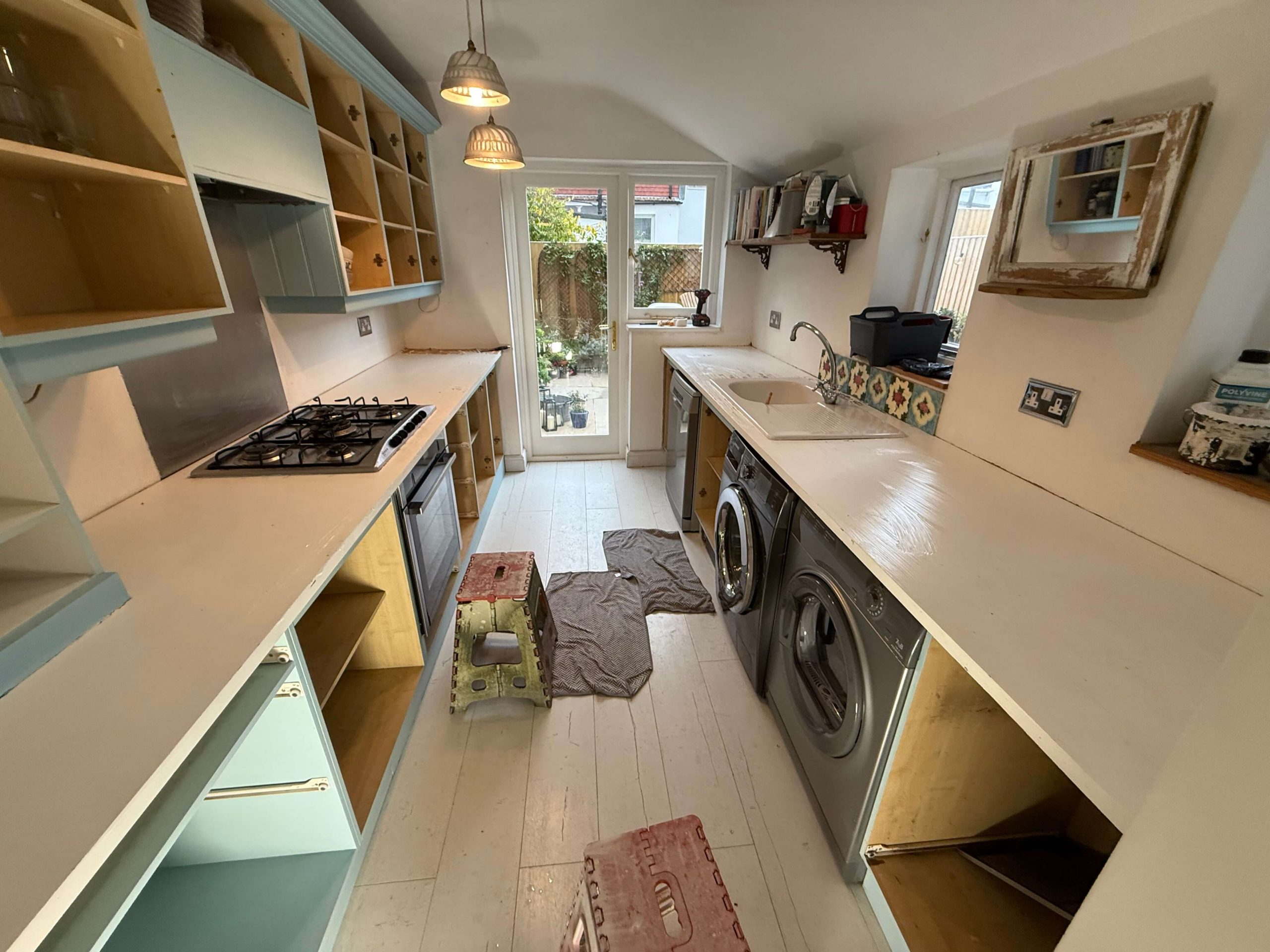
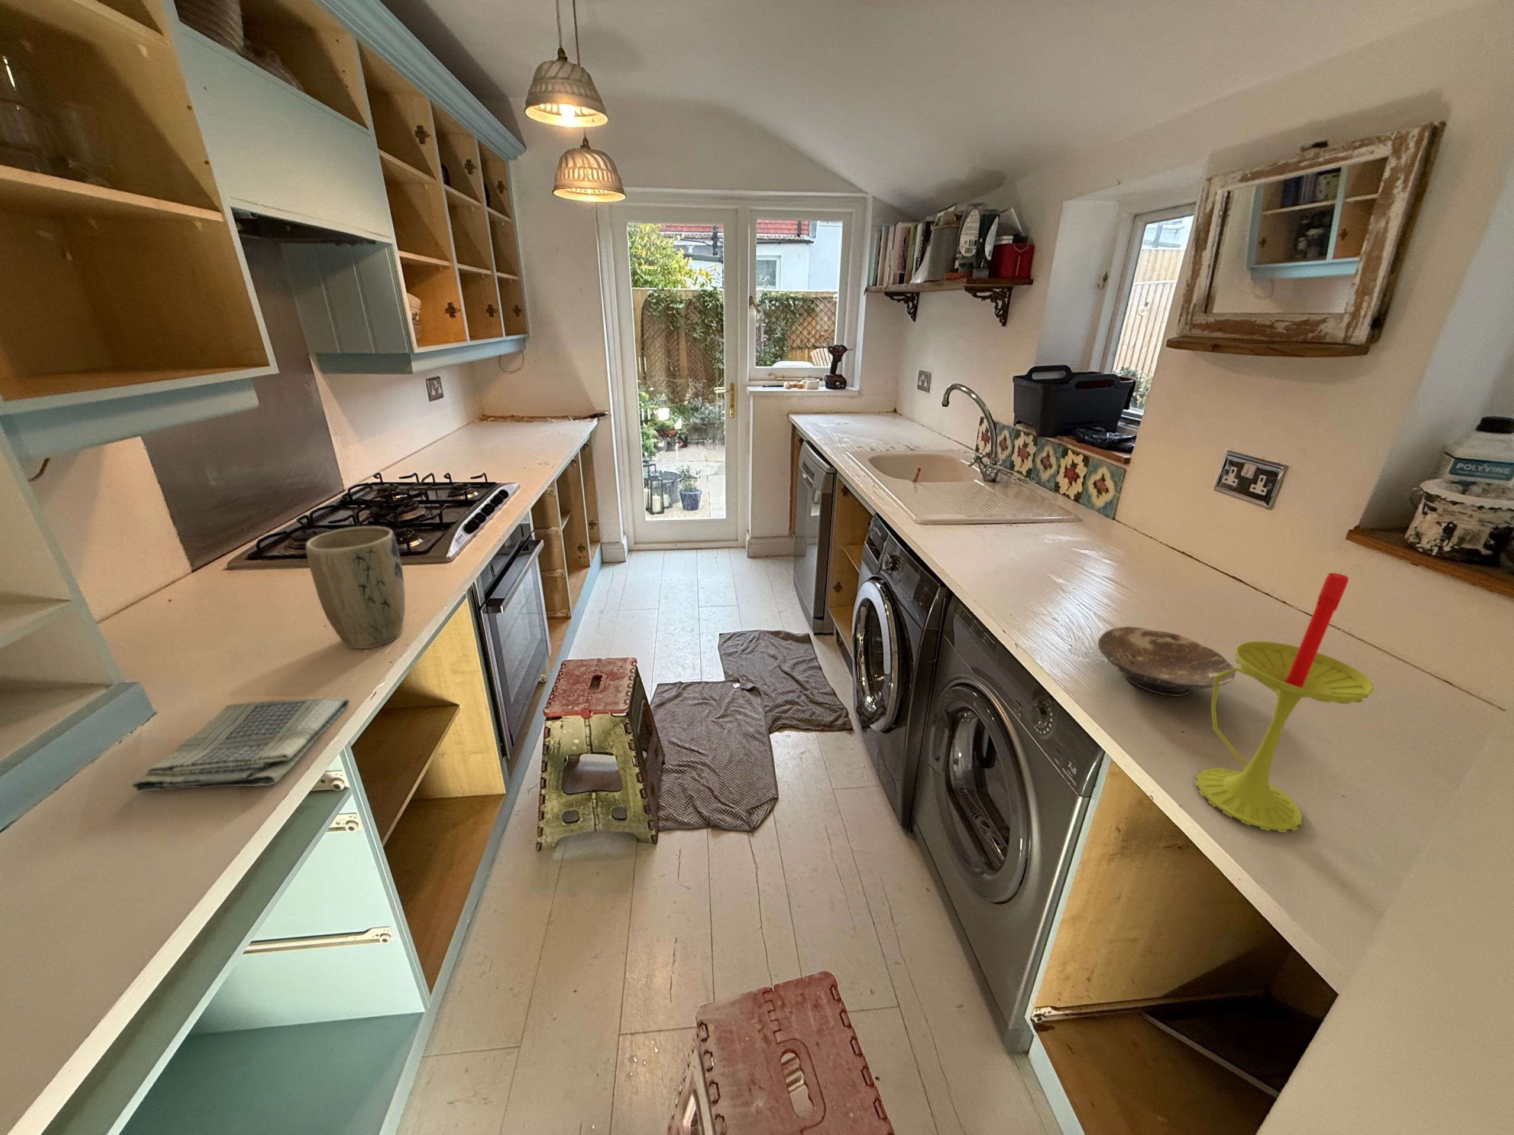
+ dish towel [131,697,350,793]
+ bowl [1098,626,1236,697]
+ candle [1195,568,1375,833]
+ plant pot [305,526,405,649]
